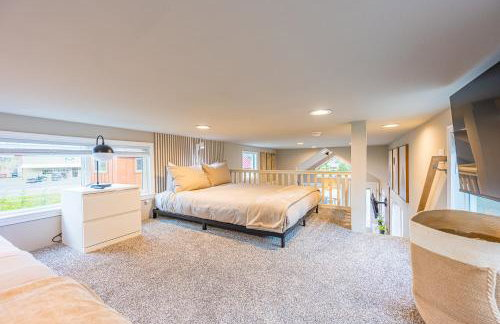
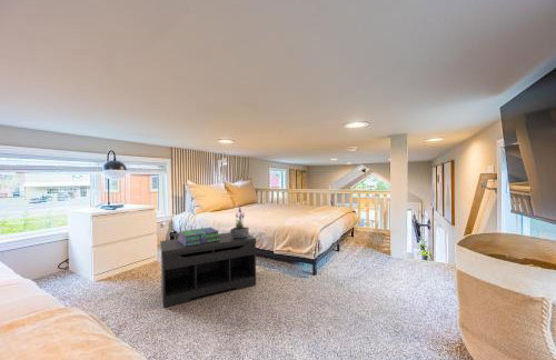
+ bench [159,231,257,309]
+ potted plant [229,204,250,238]
+ stack of books [176,227,220,247]
